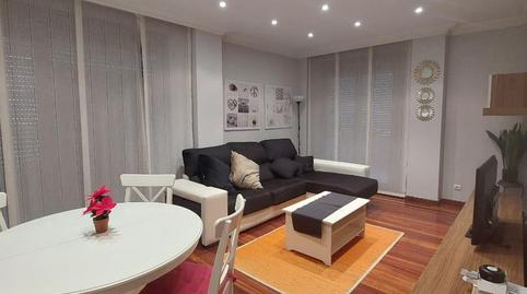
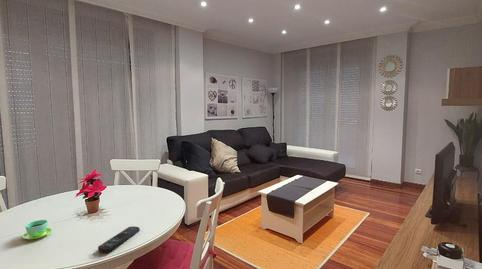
+ cup [21,219,53,241]
+ remote control [97,225,141,253]
